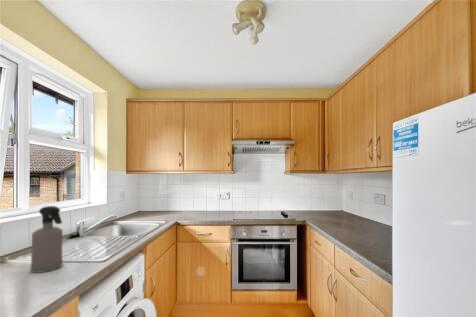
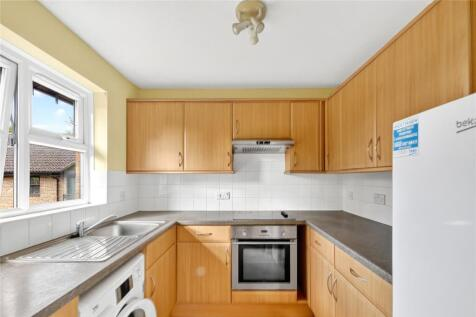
- spray bottle [29,205,64,274]
